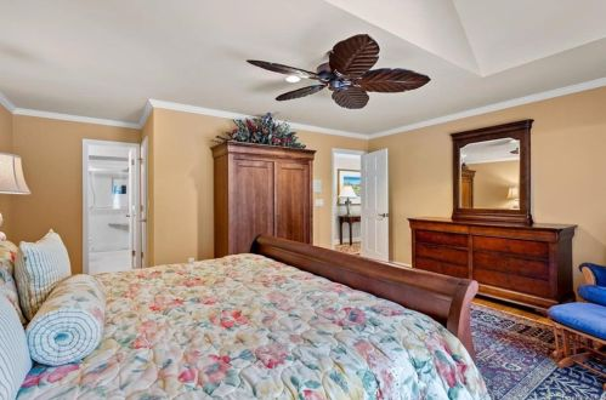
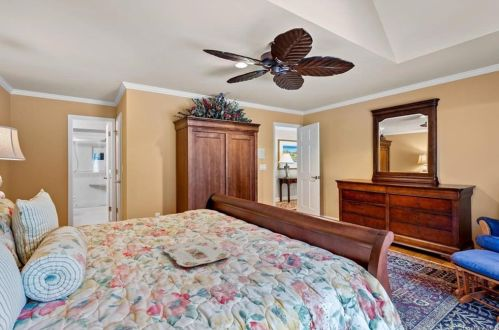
+ serving tray [163,240,232,268]
